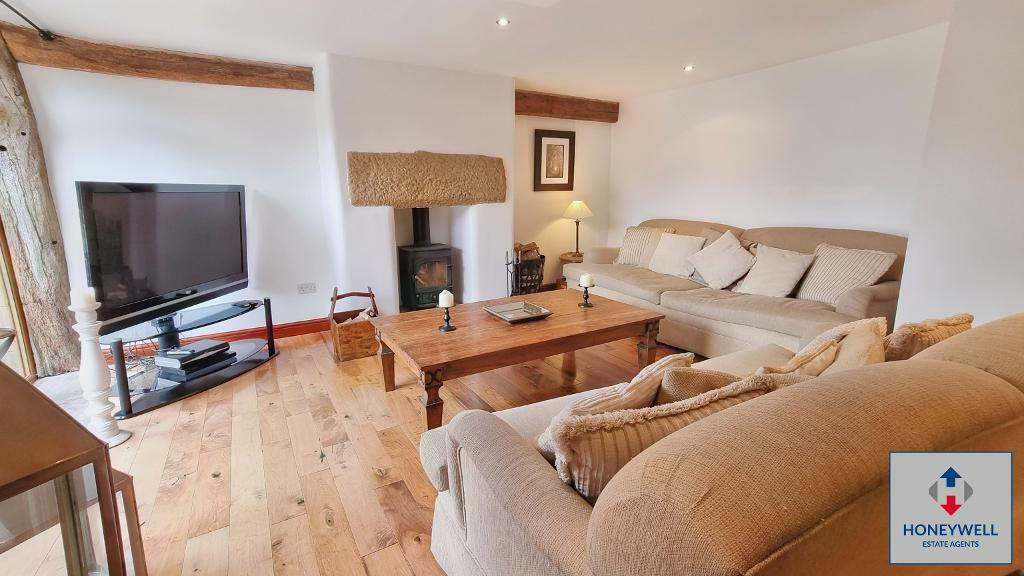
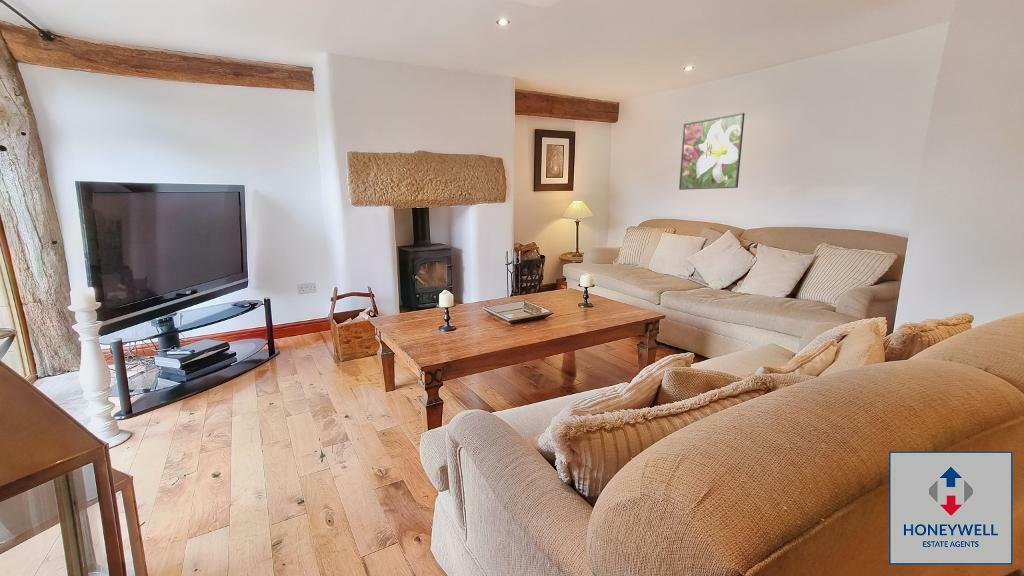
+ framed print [678,112,746,191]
